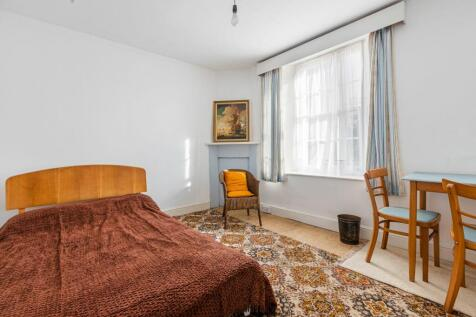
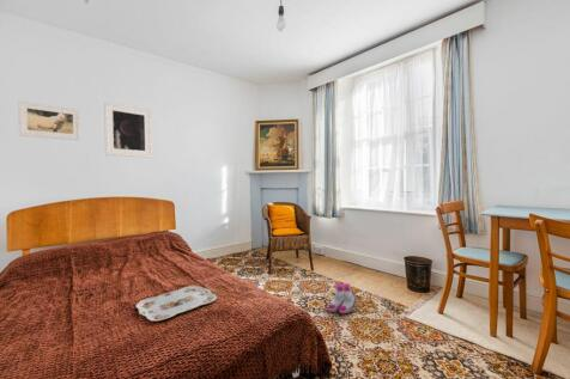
+ boots [327,282,357,314]
+ serving tray [135,285,218,322]
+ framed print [17,99,81,141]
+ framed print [103,102,153,159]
